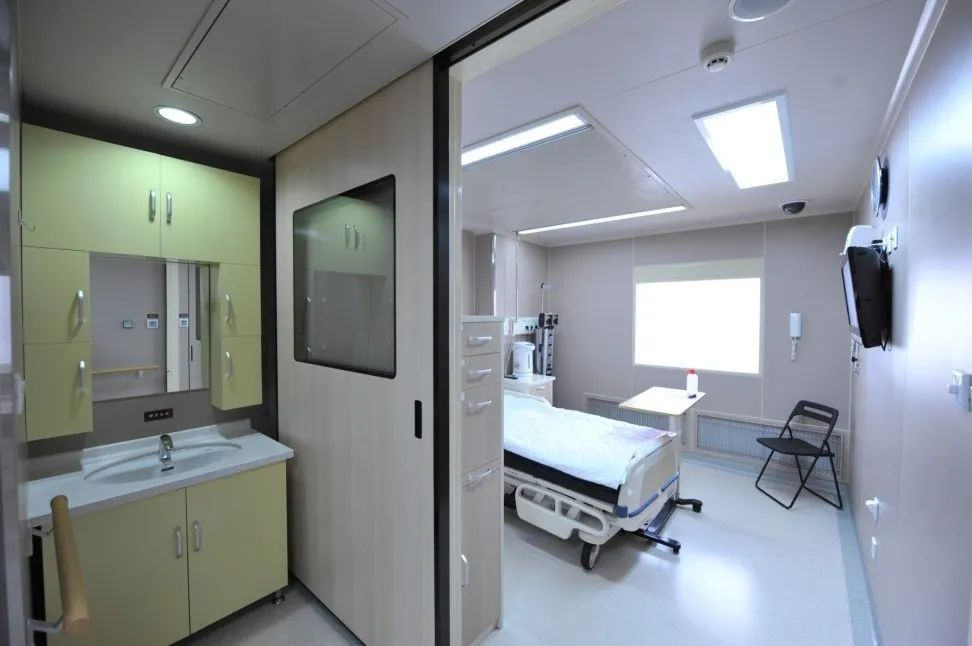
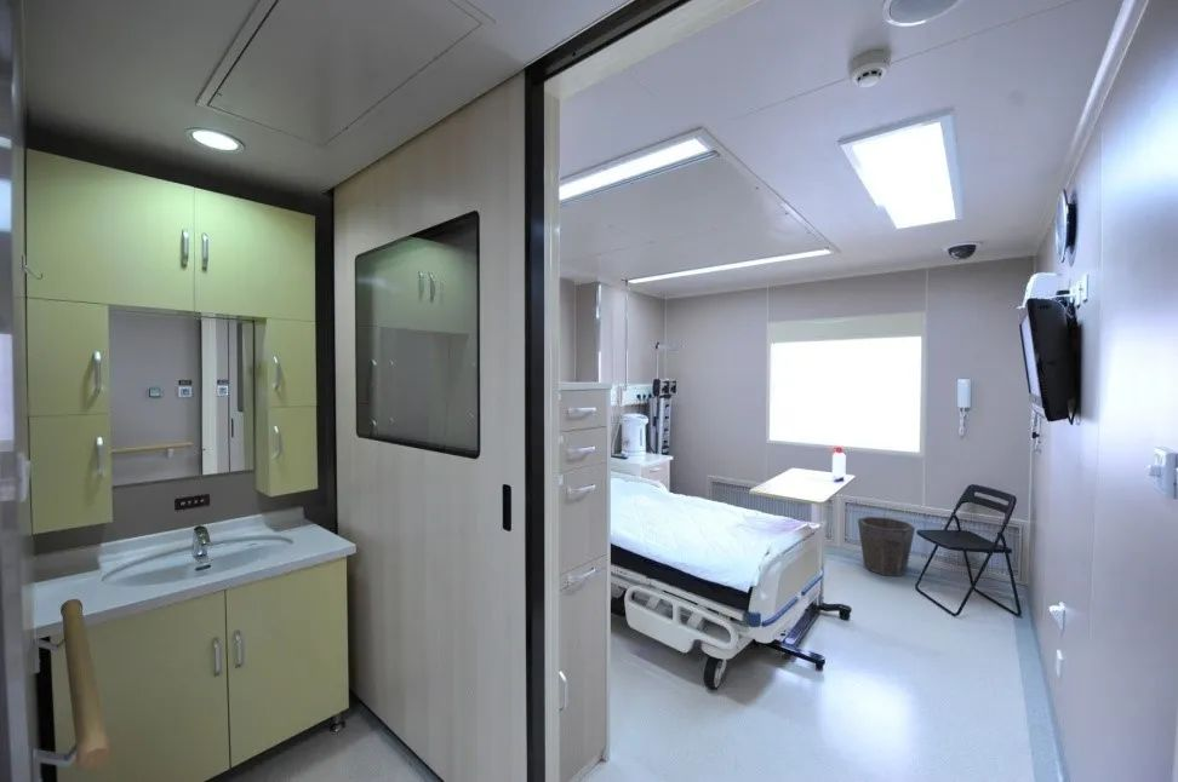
+ waste bin [857,516,916,577]
